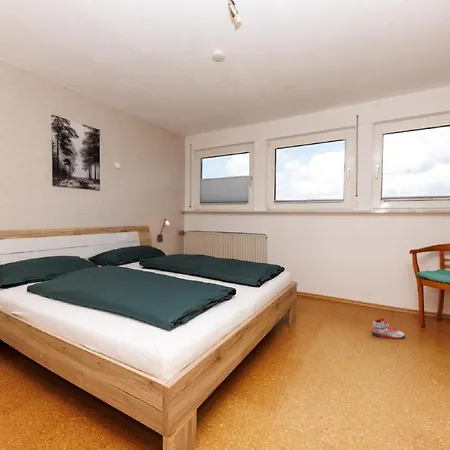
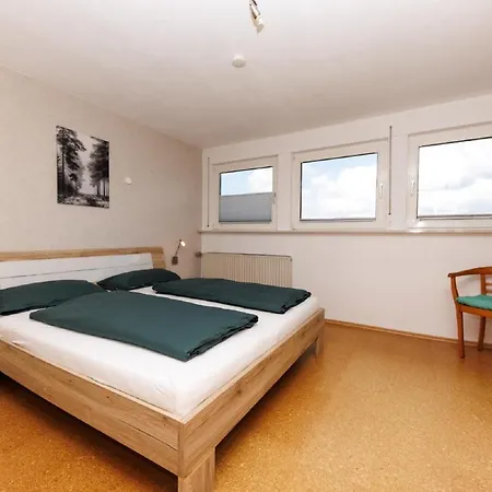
- sneaker [371,318,406,340]
